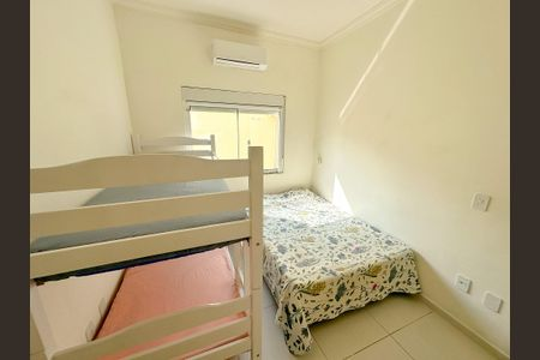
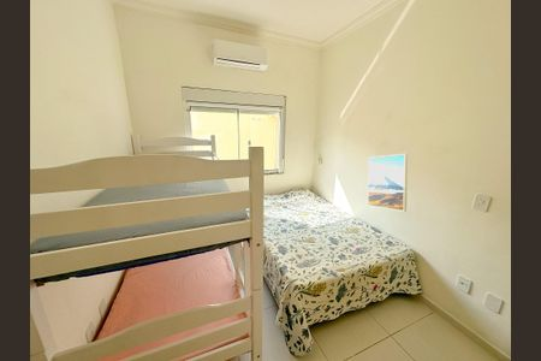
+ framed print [367,153,409,213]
